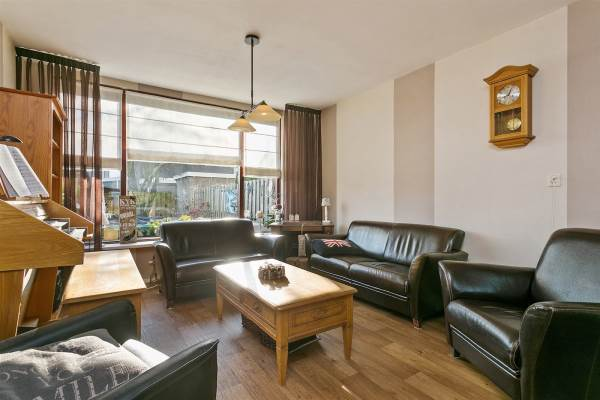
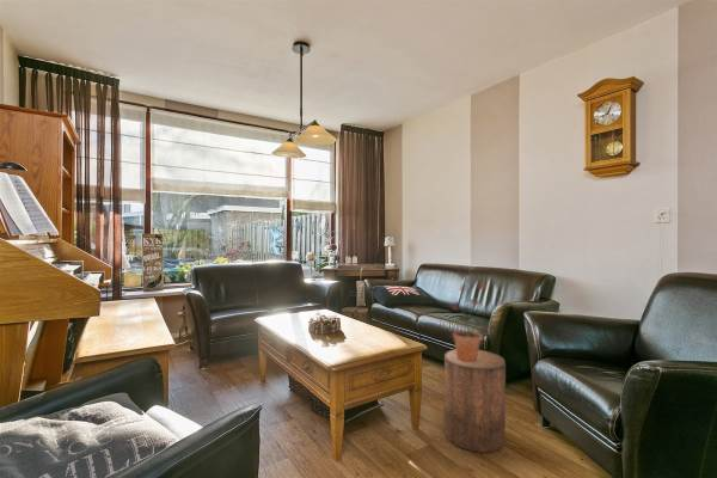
+ stool [443,349,507,454]
+ potted plant [452,281,486,362]
